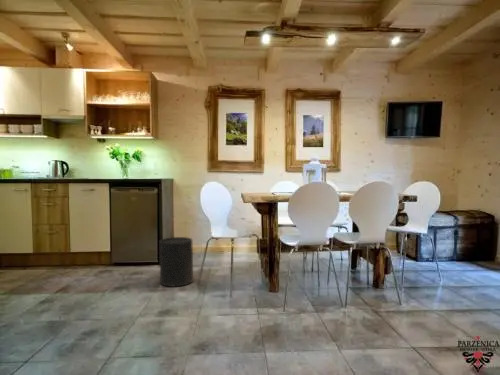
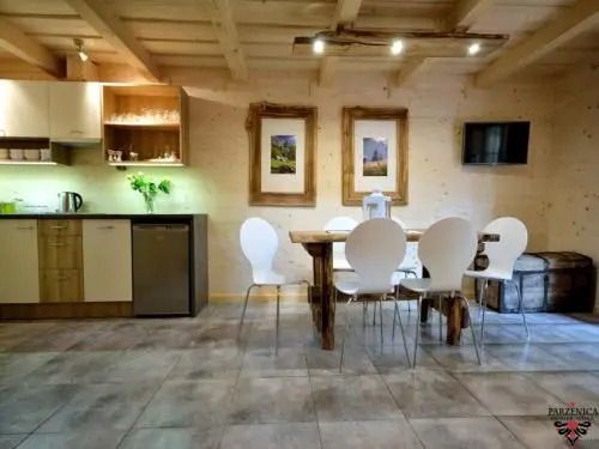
- trash can [158,236,194,288]
